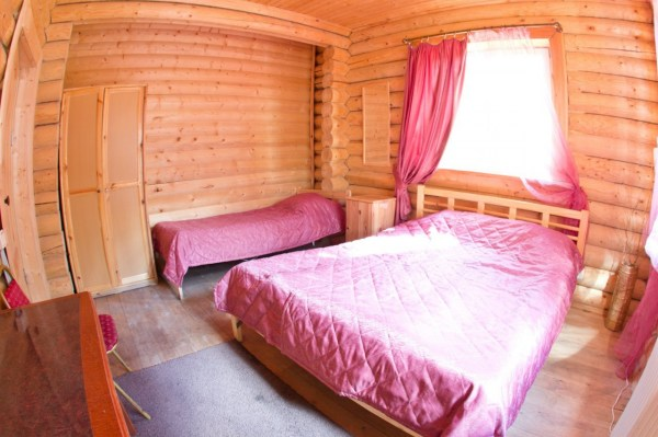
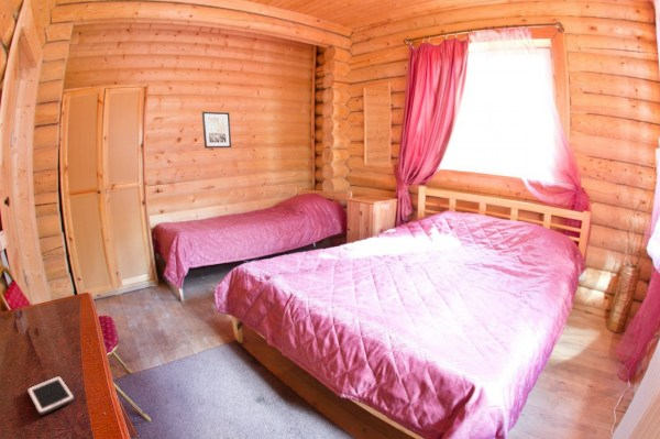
+ wall art [201,111,232,150]
+ cell phone [26,375,76,416]
